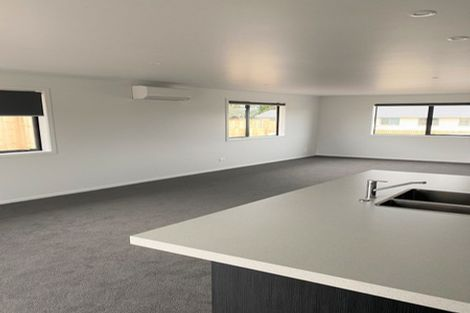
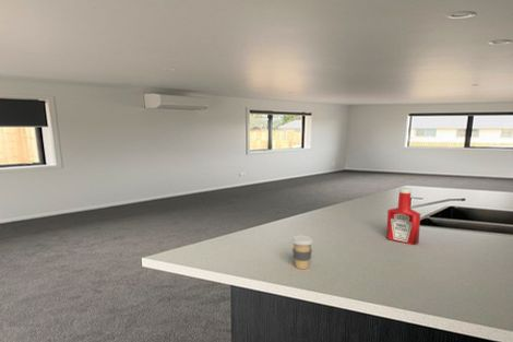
+ soap bottle [385,187,421,246]
+ coffee cup [290,235,314,270]
